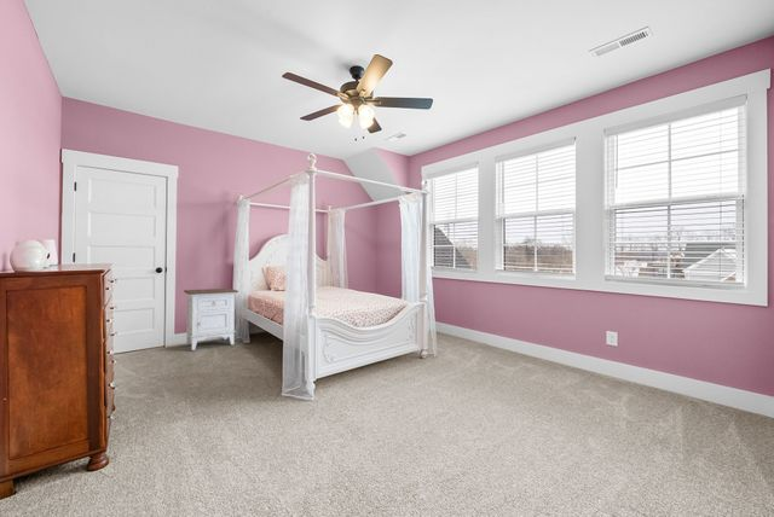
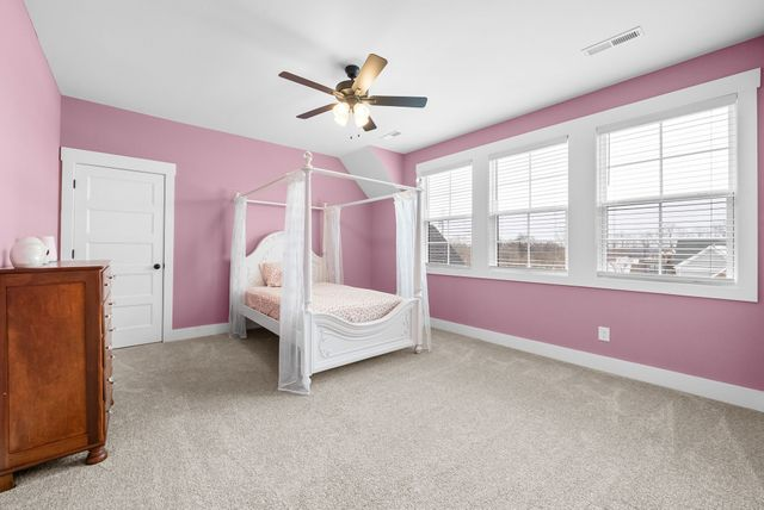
- nightstand [183,287,239,352]
